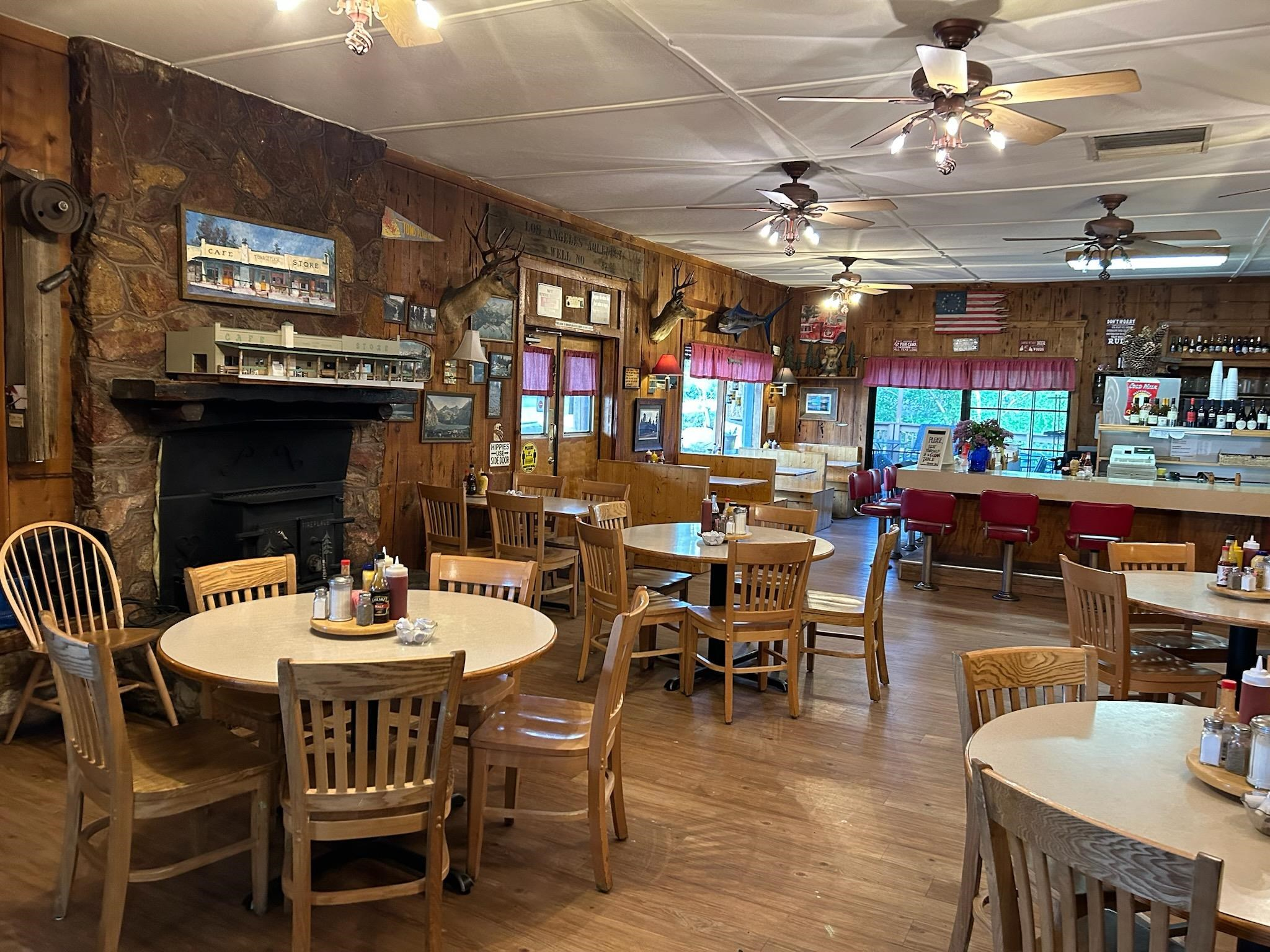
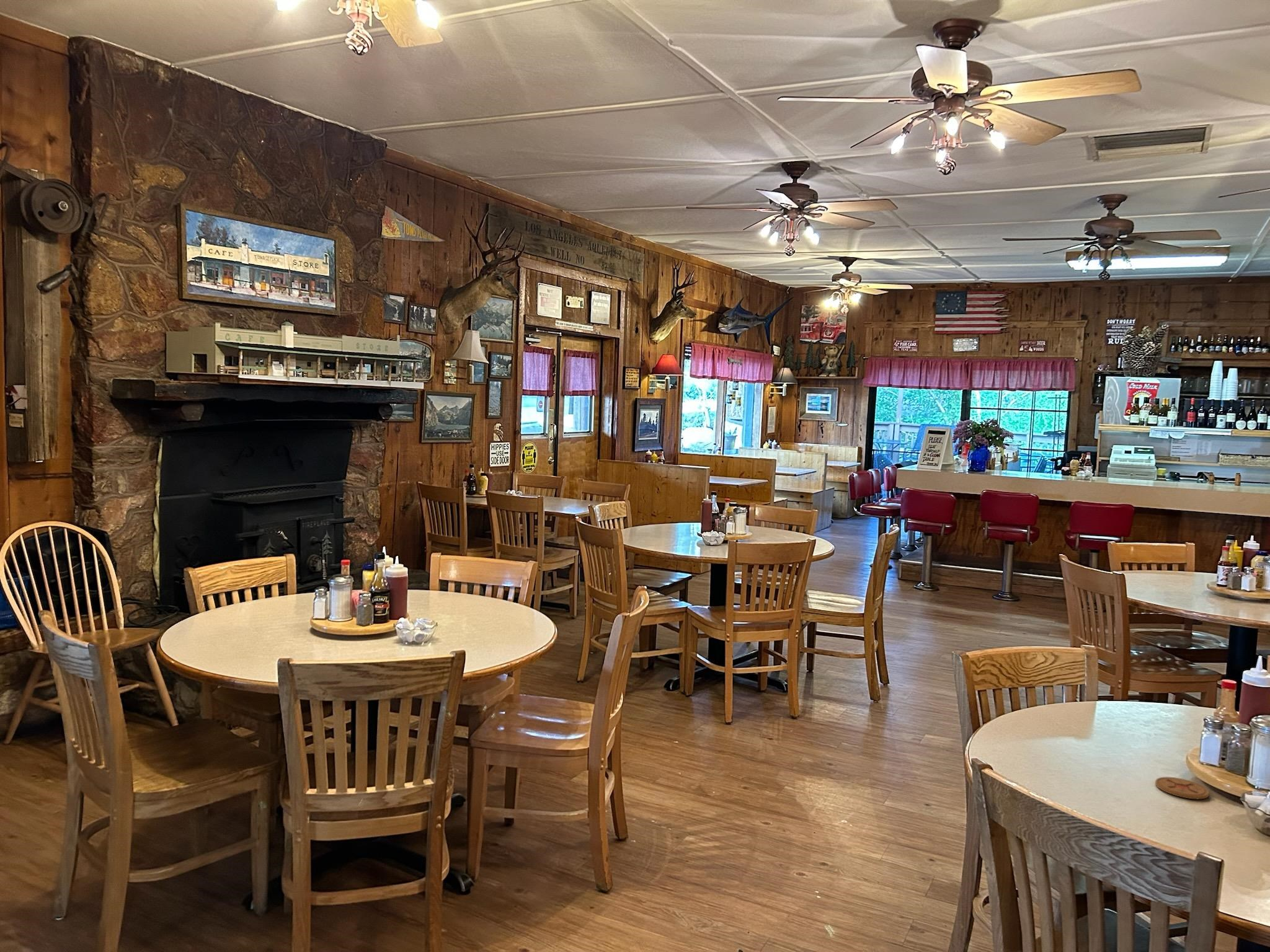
+ coaster [1155,777,1210,800]
